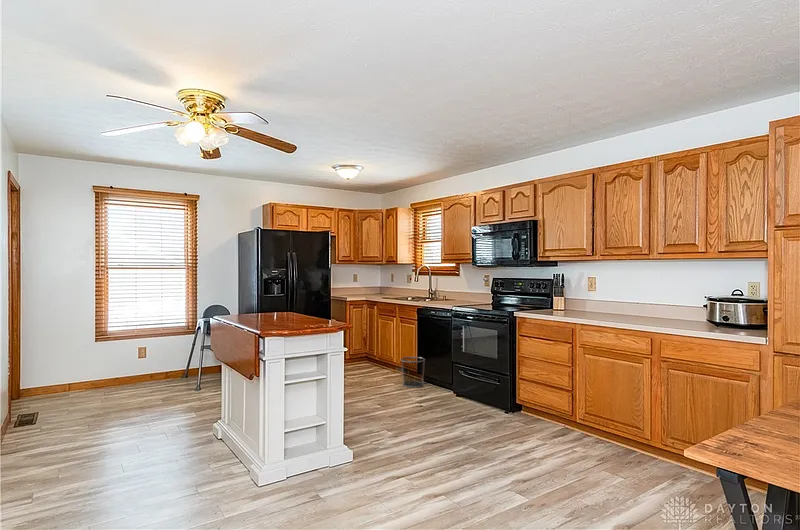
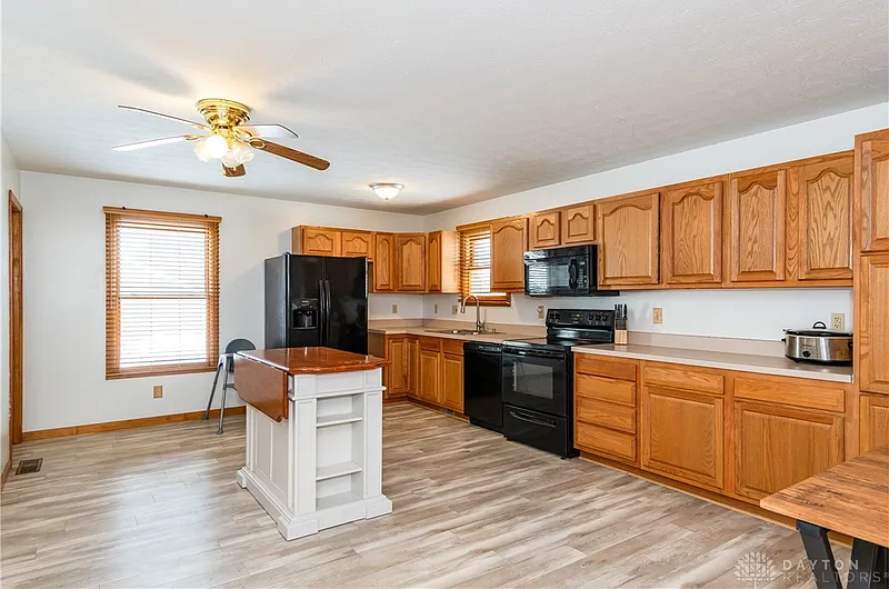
- waste bin [400,356,426,389]
